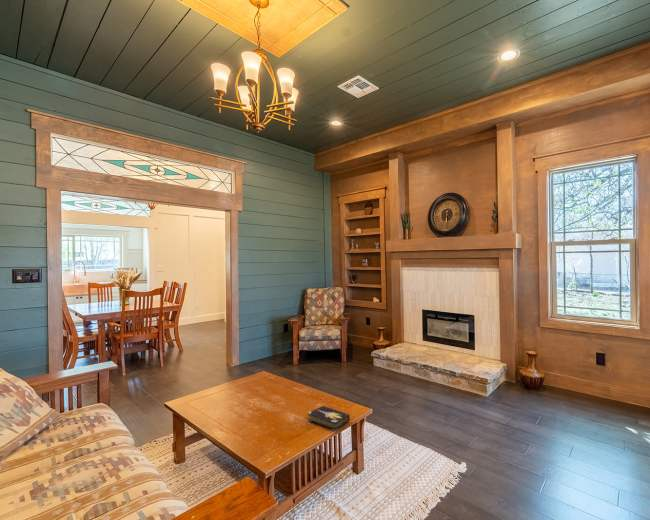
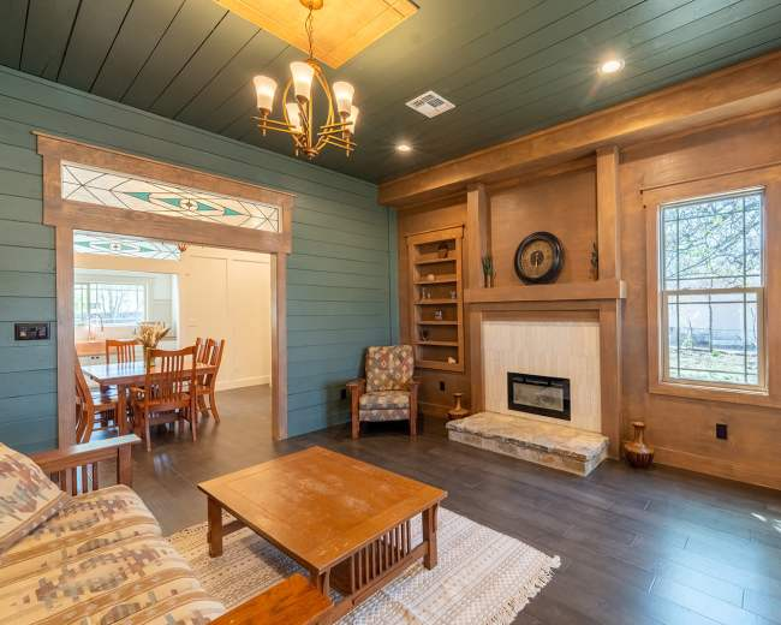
- hardback book [306,405,351,432]
